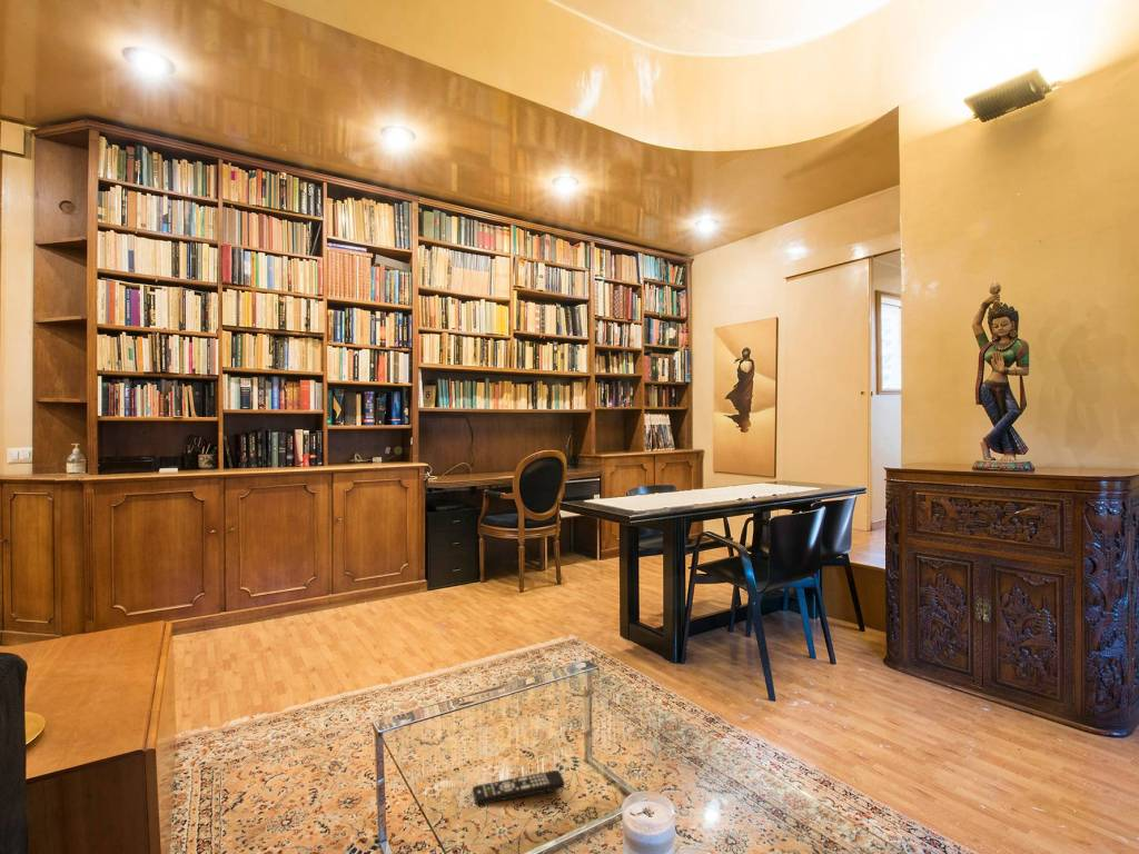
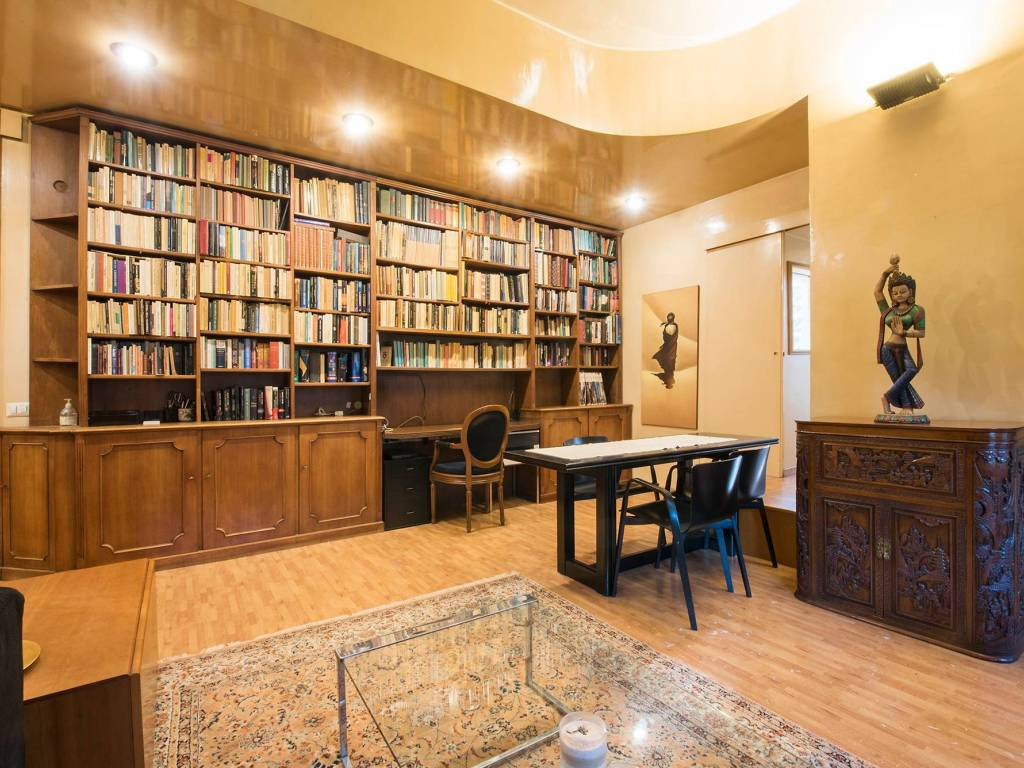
- remote control [472,769,565,805]
